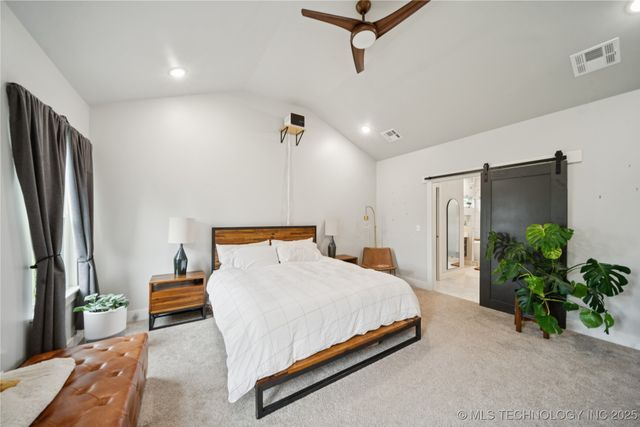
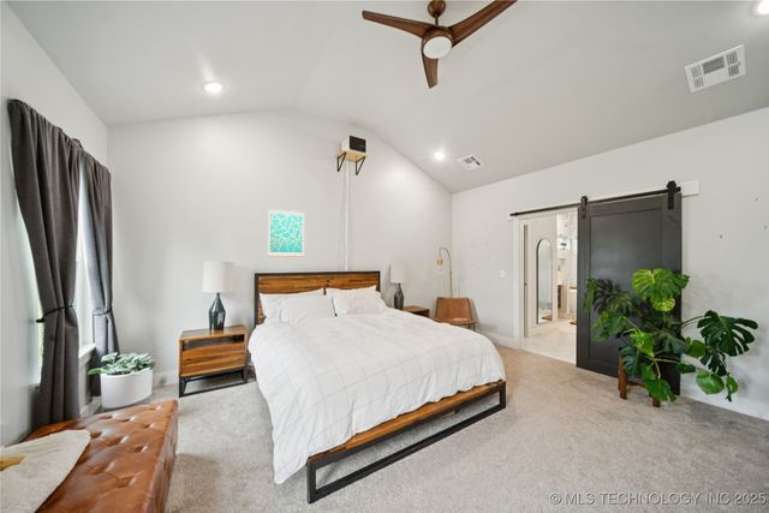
+ wall art [267,208,305,258]
